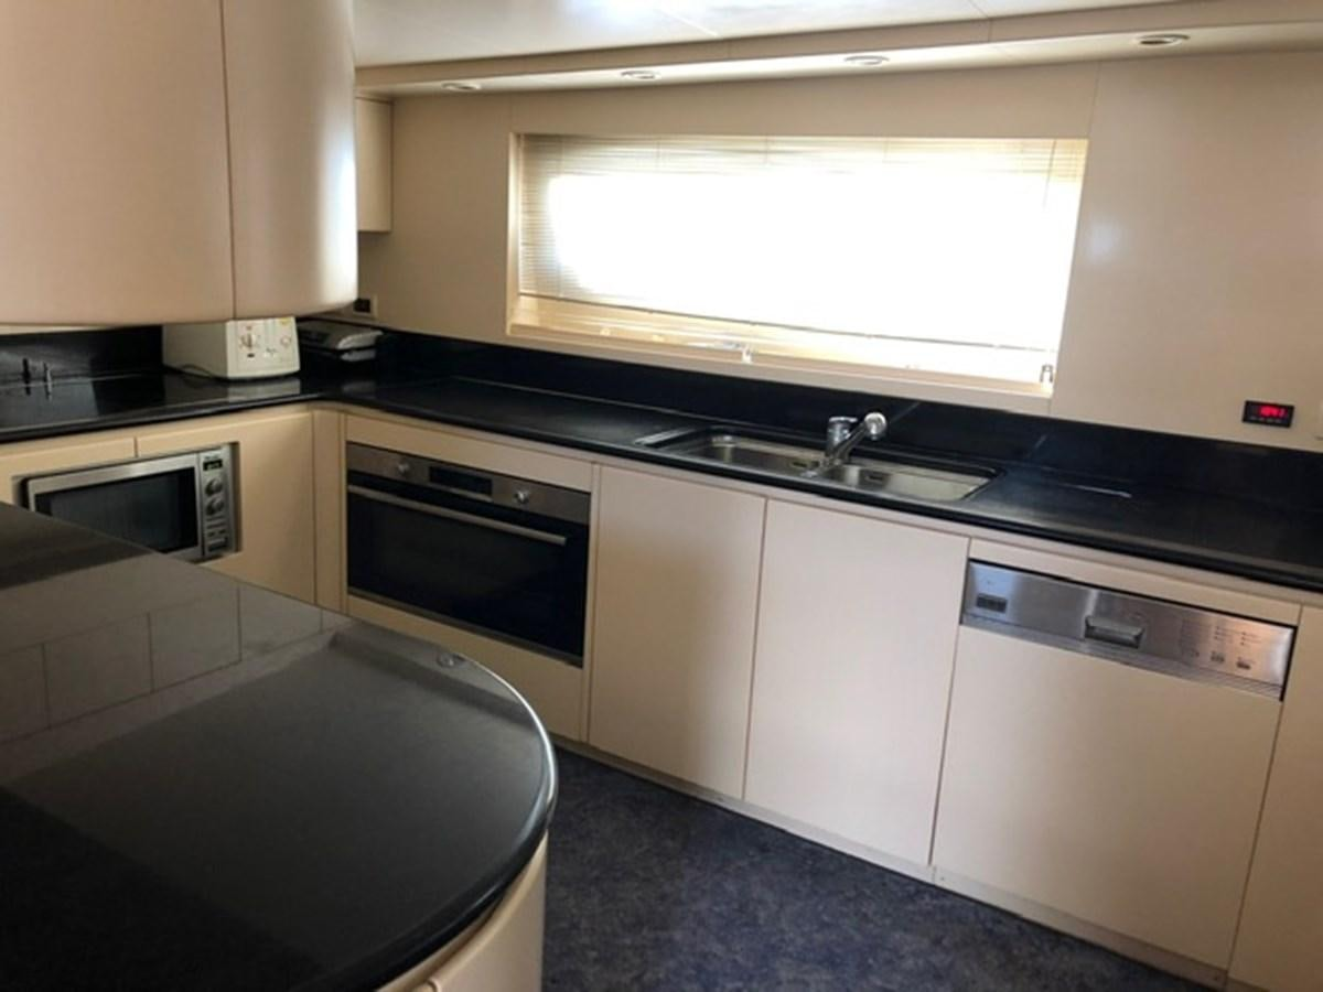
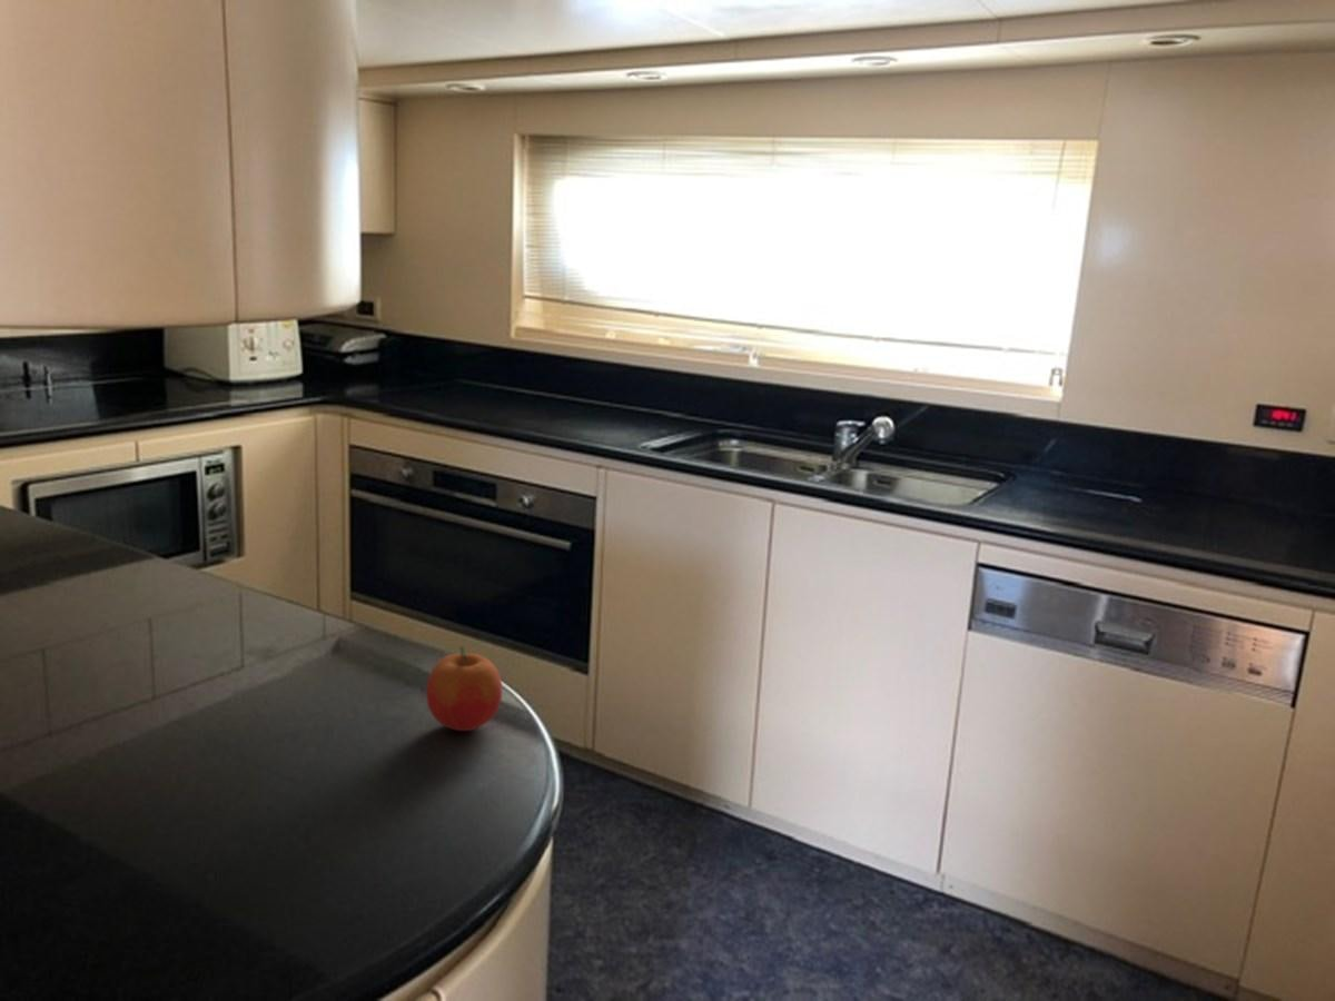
+ fruit [425,645,503,732]
